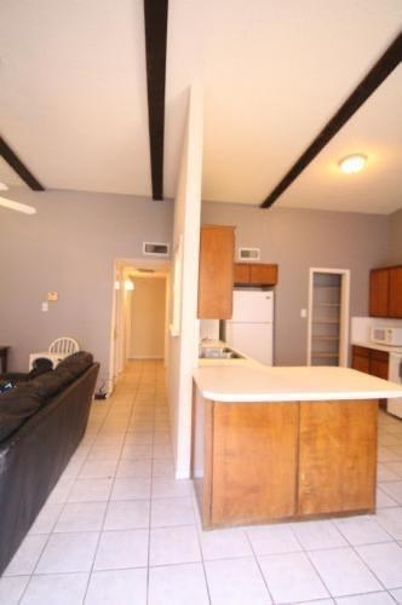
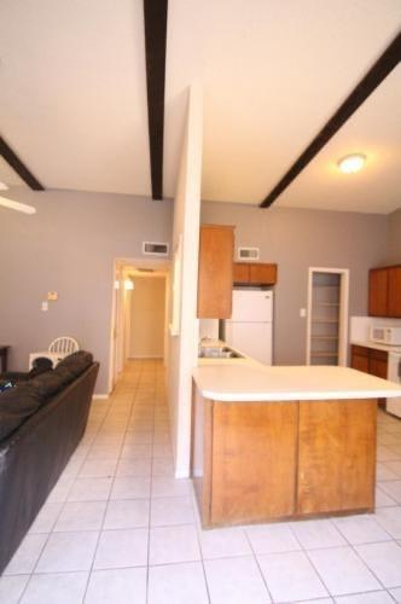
- potted plant [93,371,119,401]
